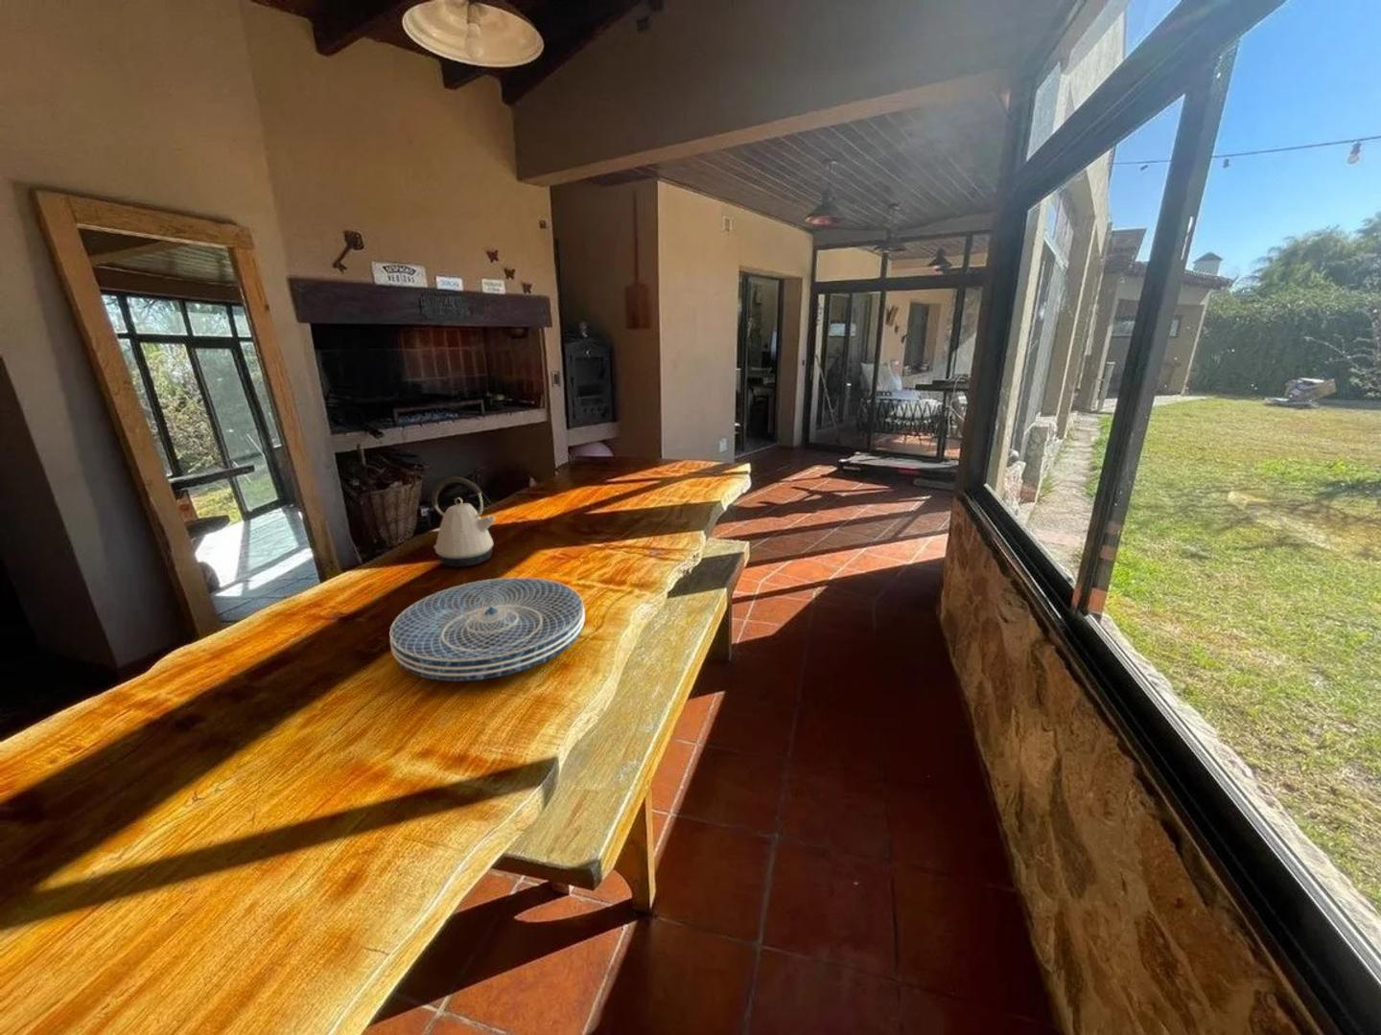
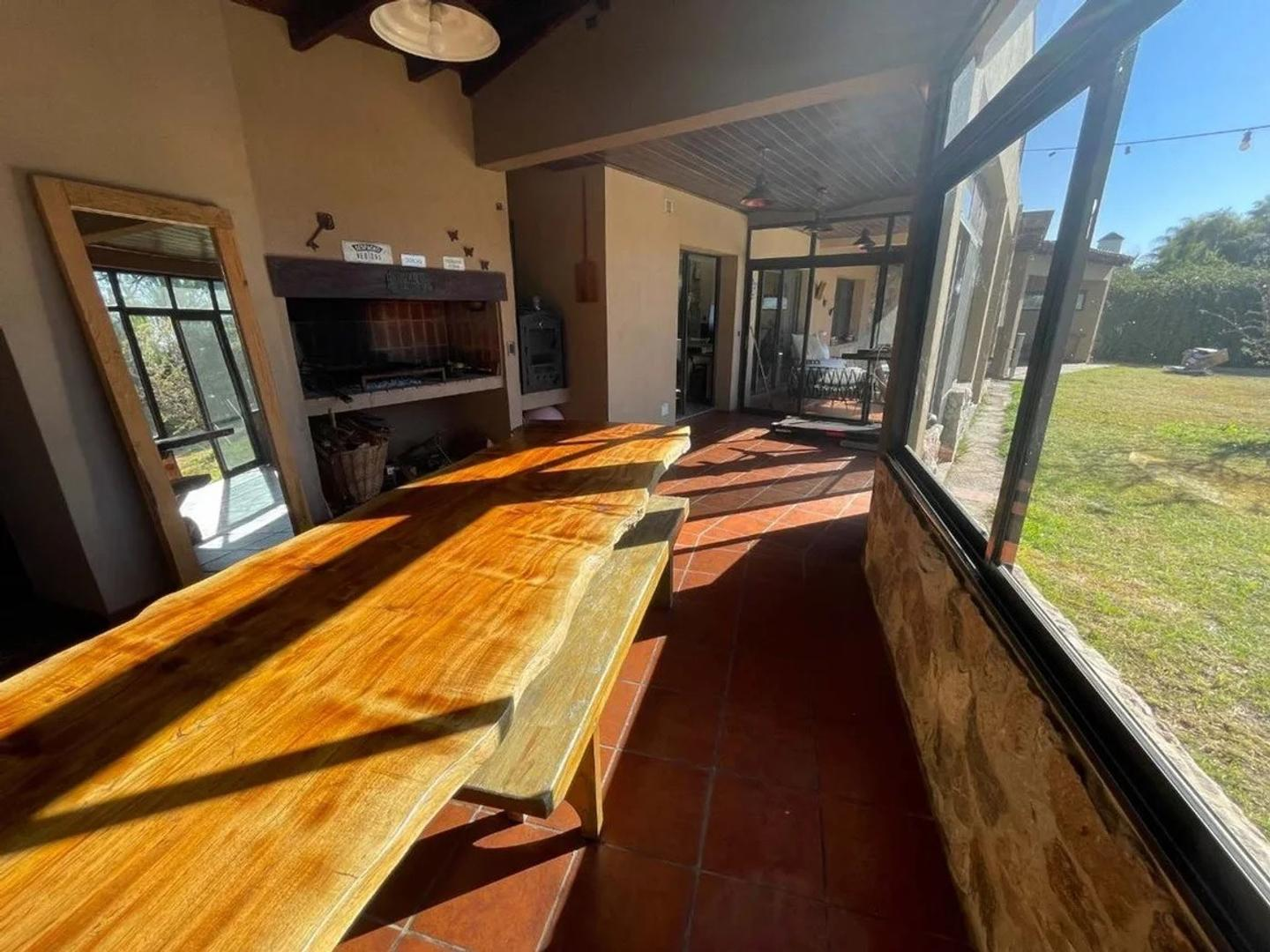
- kettle [431,476,497,568]
- placemat [388,576,586,683]
